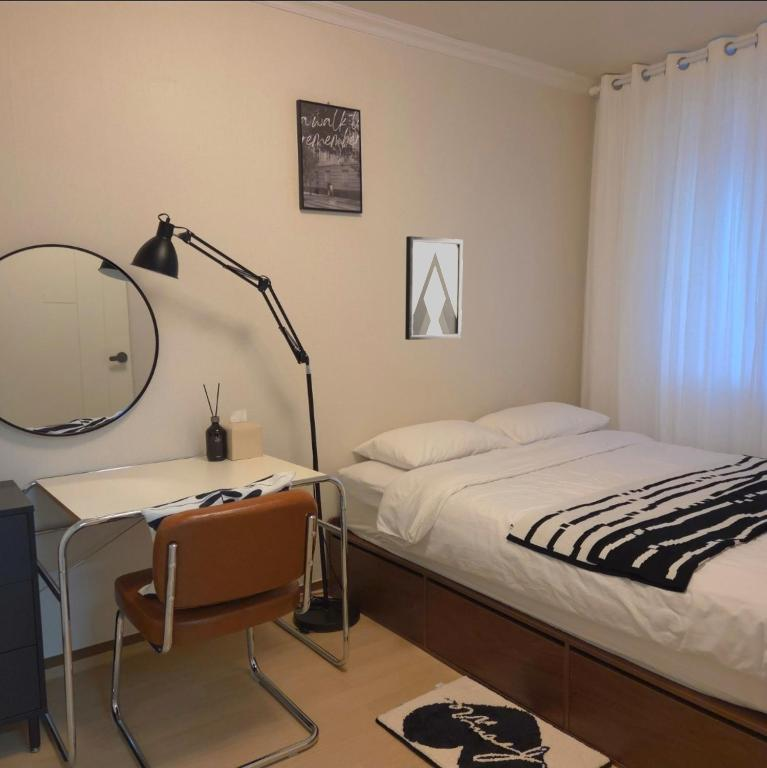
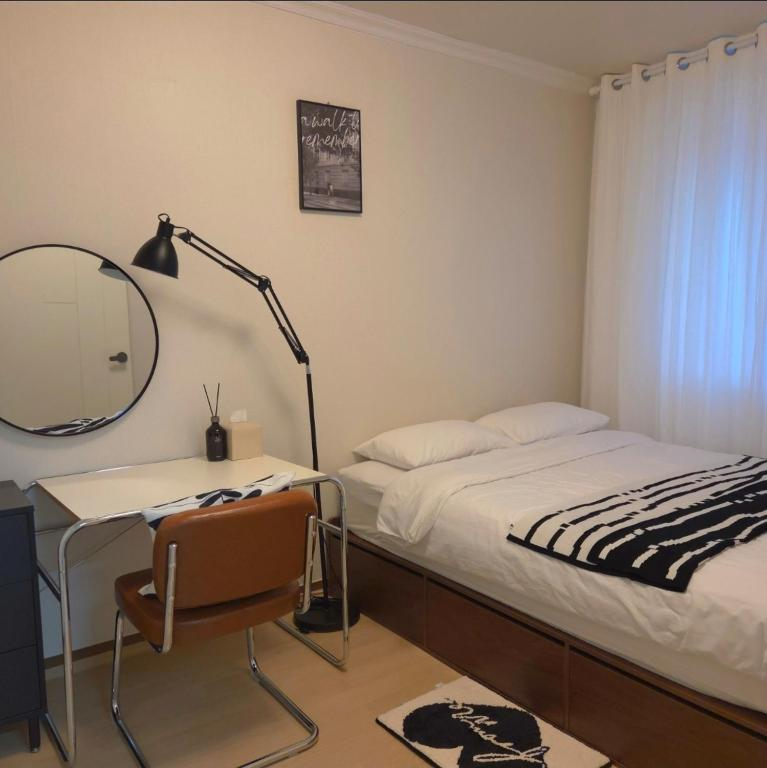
- wall art [404,235,464,341]
